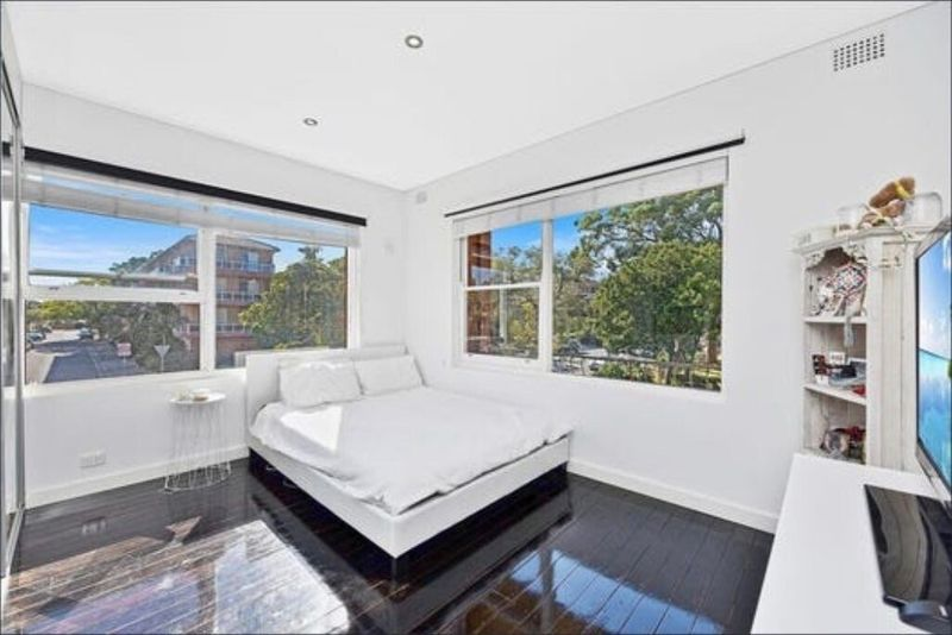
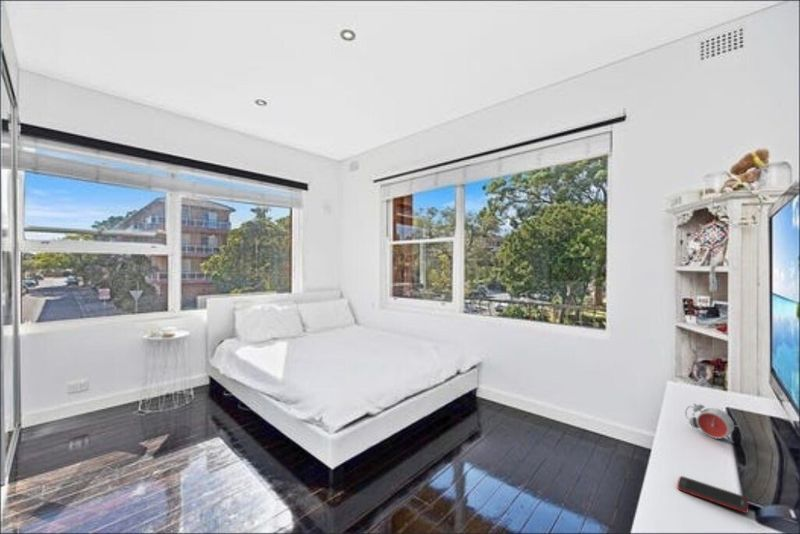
+ cell phone [676,475,749,514]
+ alarm clock [684,403,740,444]
